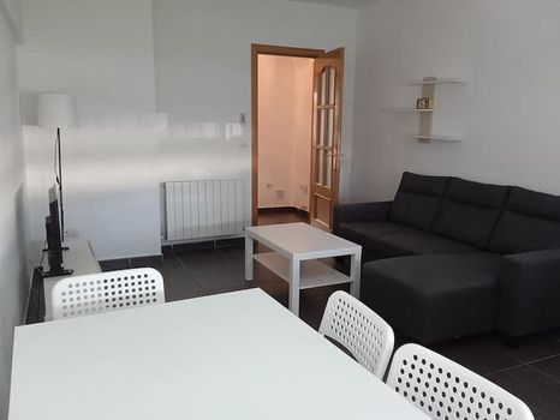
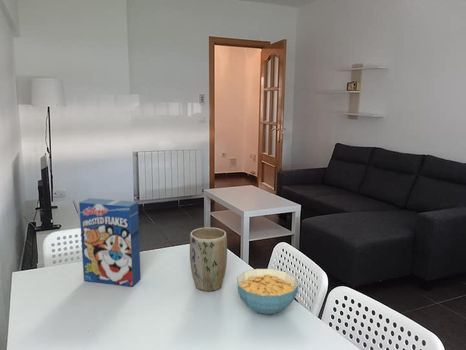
+ plant pot [189,227,228,292]
+ cereal bowl [236,268,300,315]
+ cereal box [78,197,142,287]
